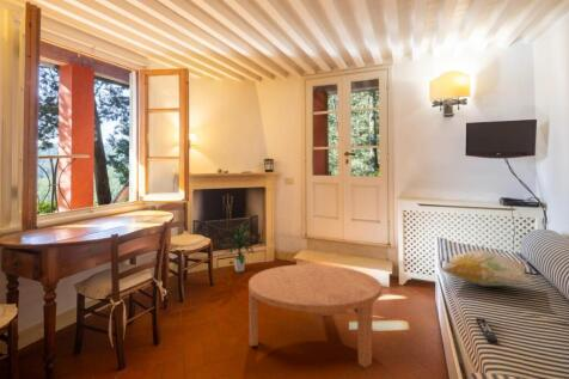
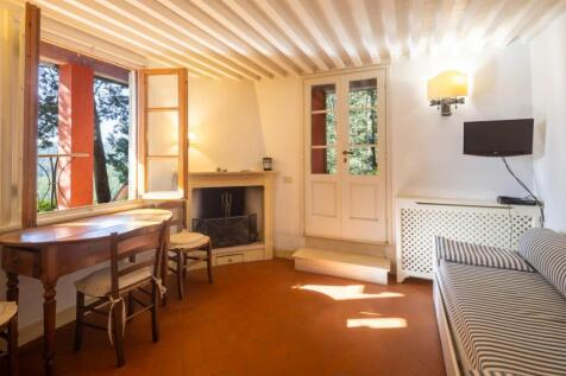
- decorative pillow [439,249,532,287]
- remote control [475,317,498,344]
- coffee table [247,263,383,368]
- indoor plant [222,224,256,273]
